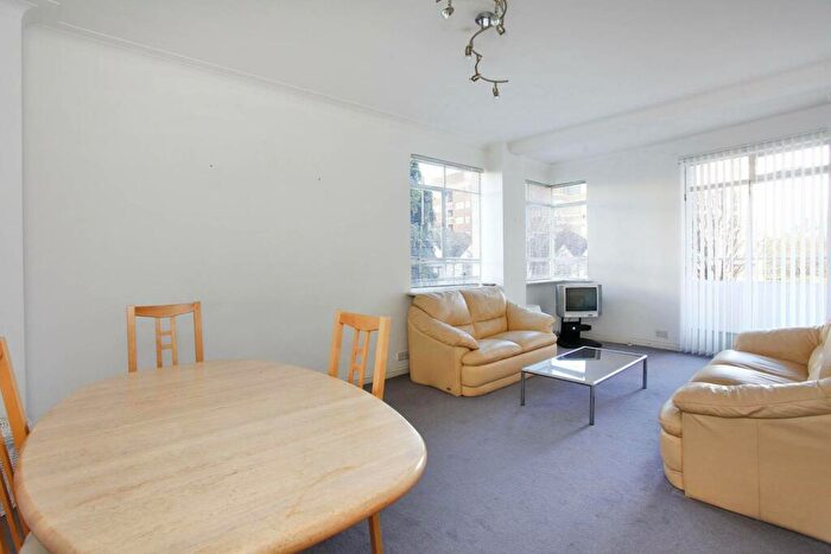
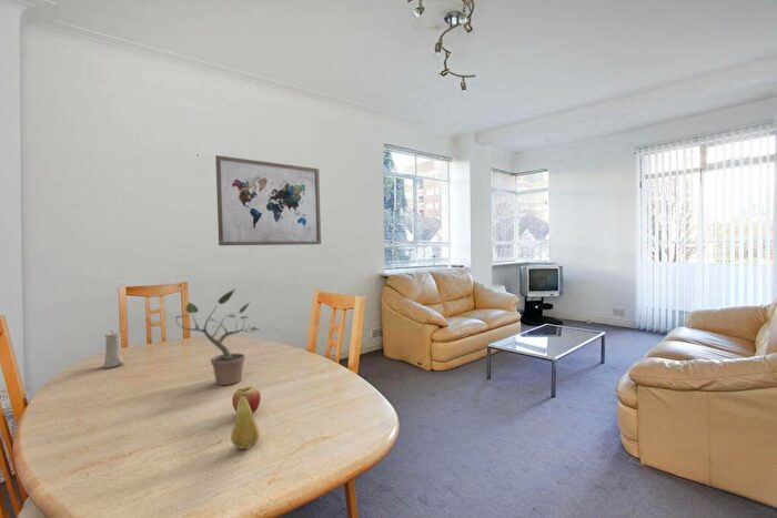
+ fruit [230,397,261,450]
+ candle [102,329,124,369]
+ wall art [214,154,322,246]
+ potted plant [173,288,260,386]
+ fruit [231,386,262,415]
